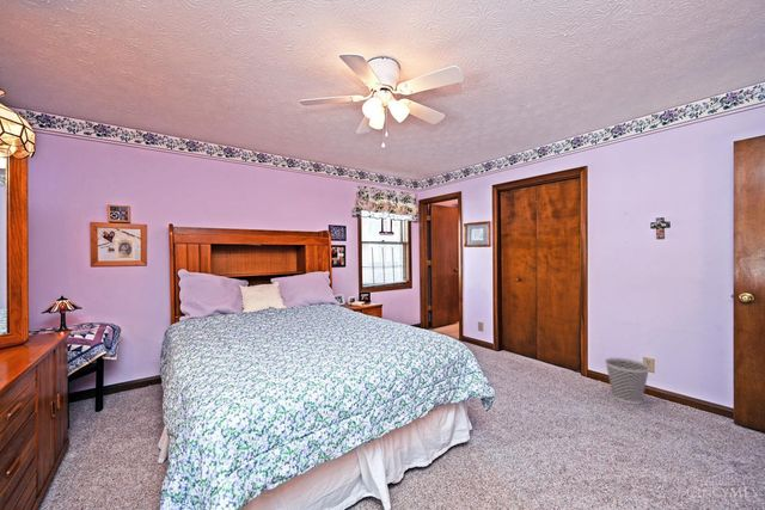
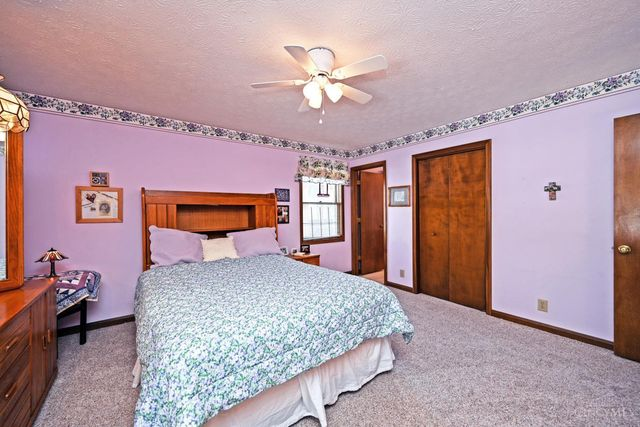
- wastebasket [604,357,651,406]
